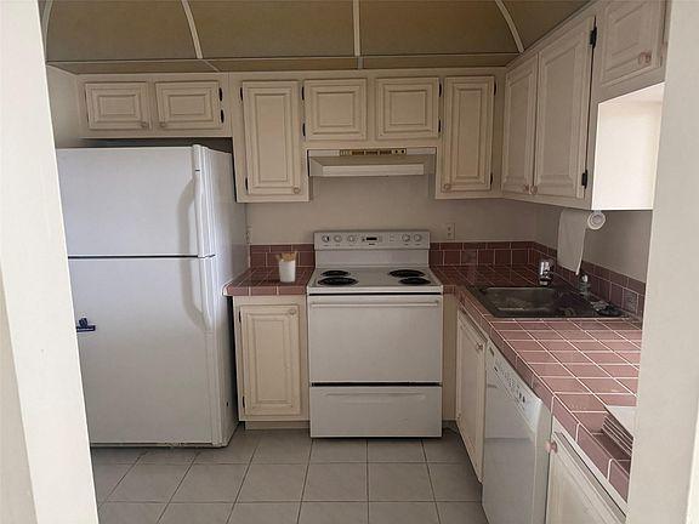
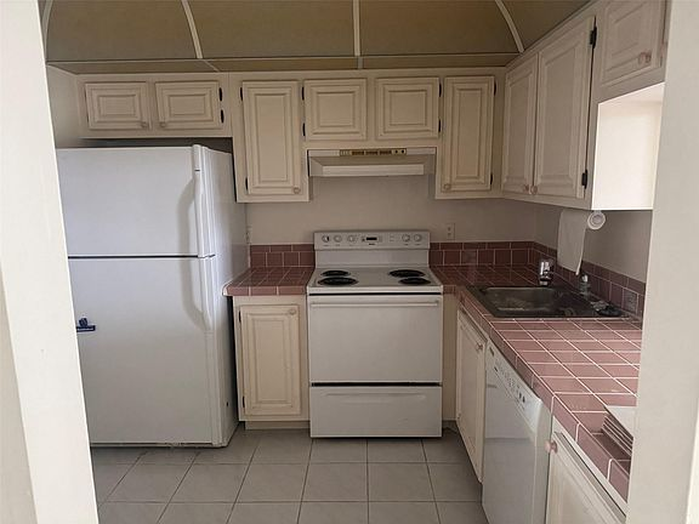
- utensil holder [274,250,297,284]
